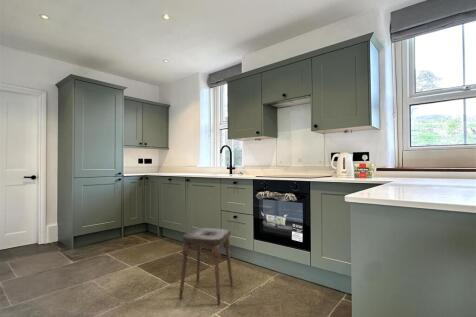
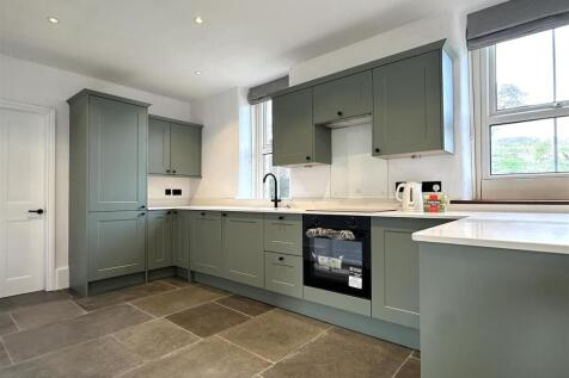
- stool [178,227,234,305]
